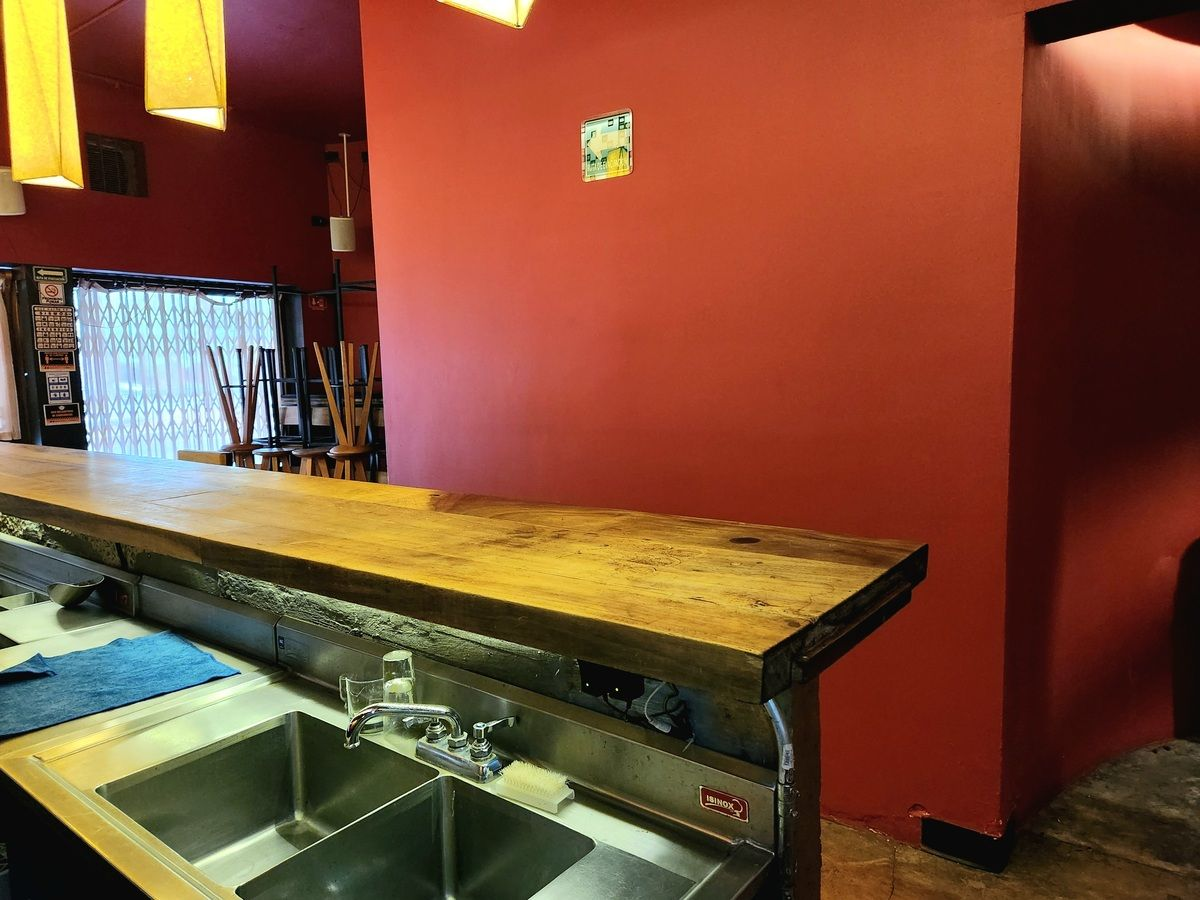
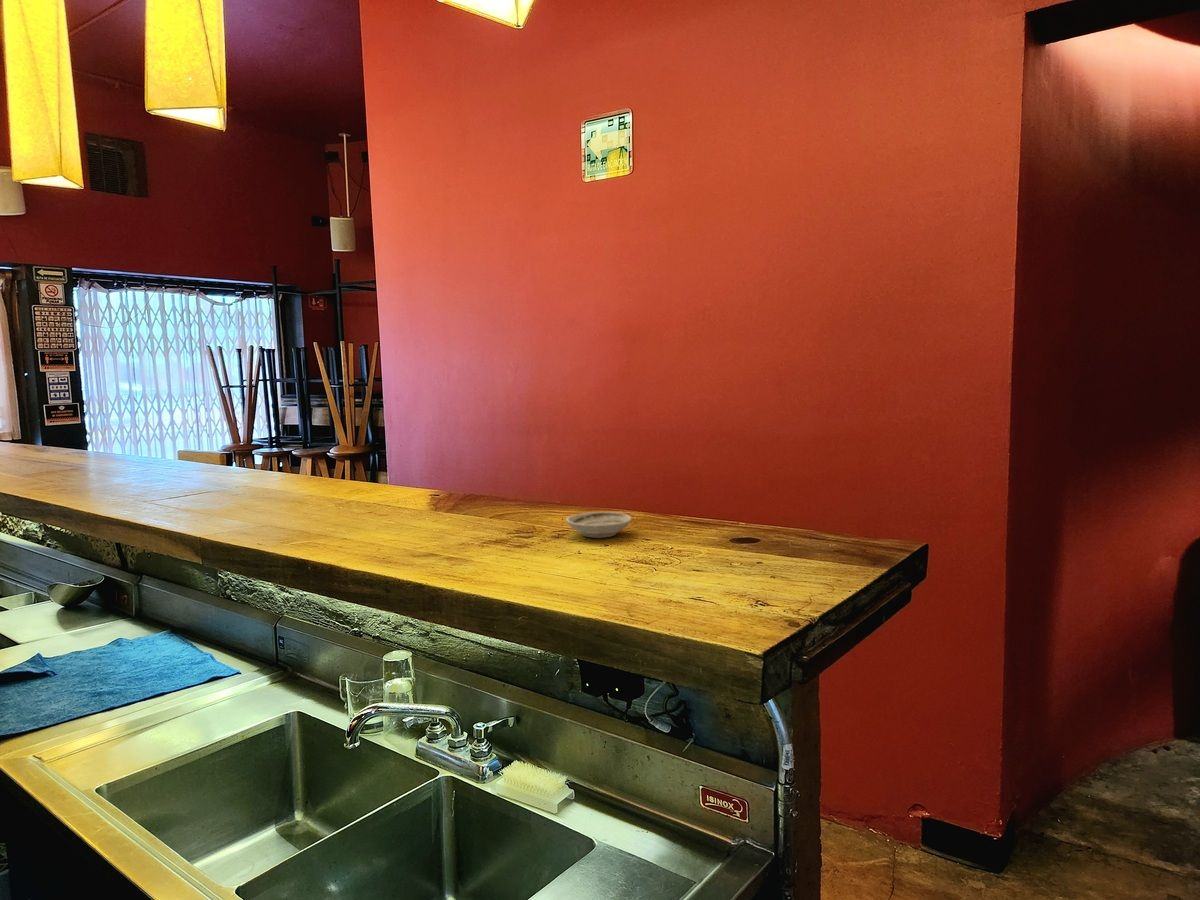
+ saucer [565,511,633,539]
